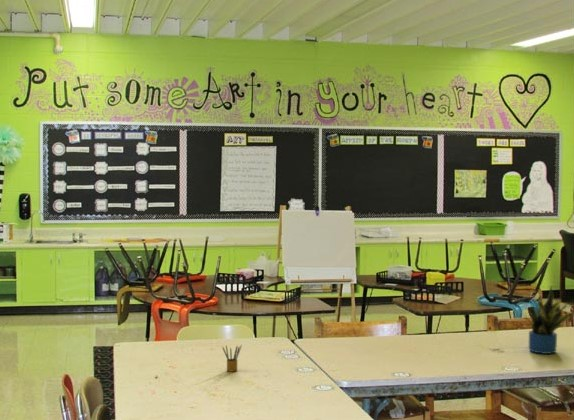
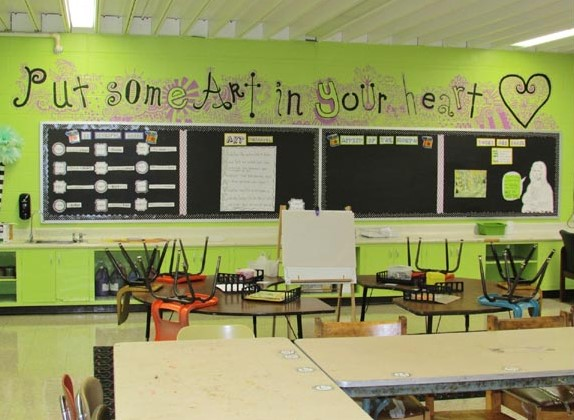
- potted plant [523,285,571,355]
- pencil box [221,344,243,373]
